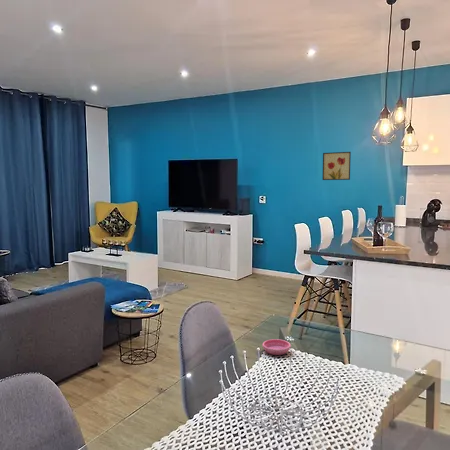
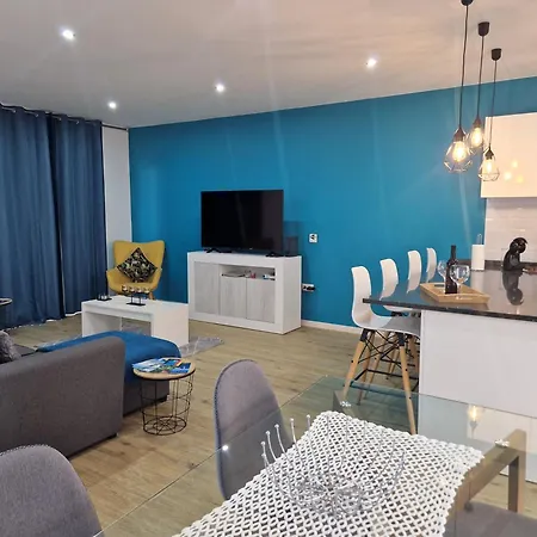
- wall art [322,151,352,181]
- saucer [261,338,292,356]
